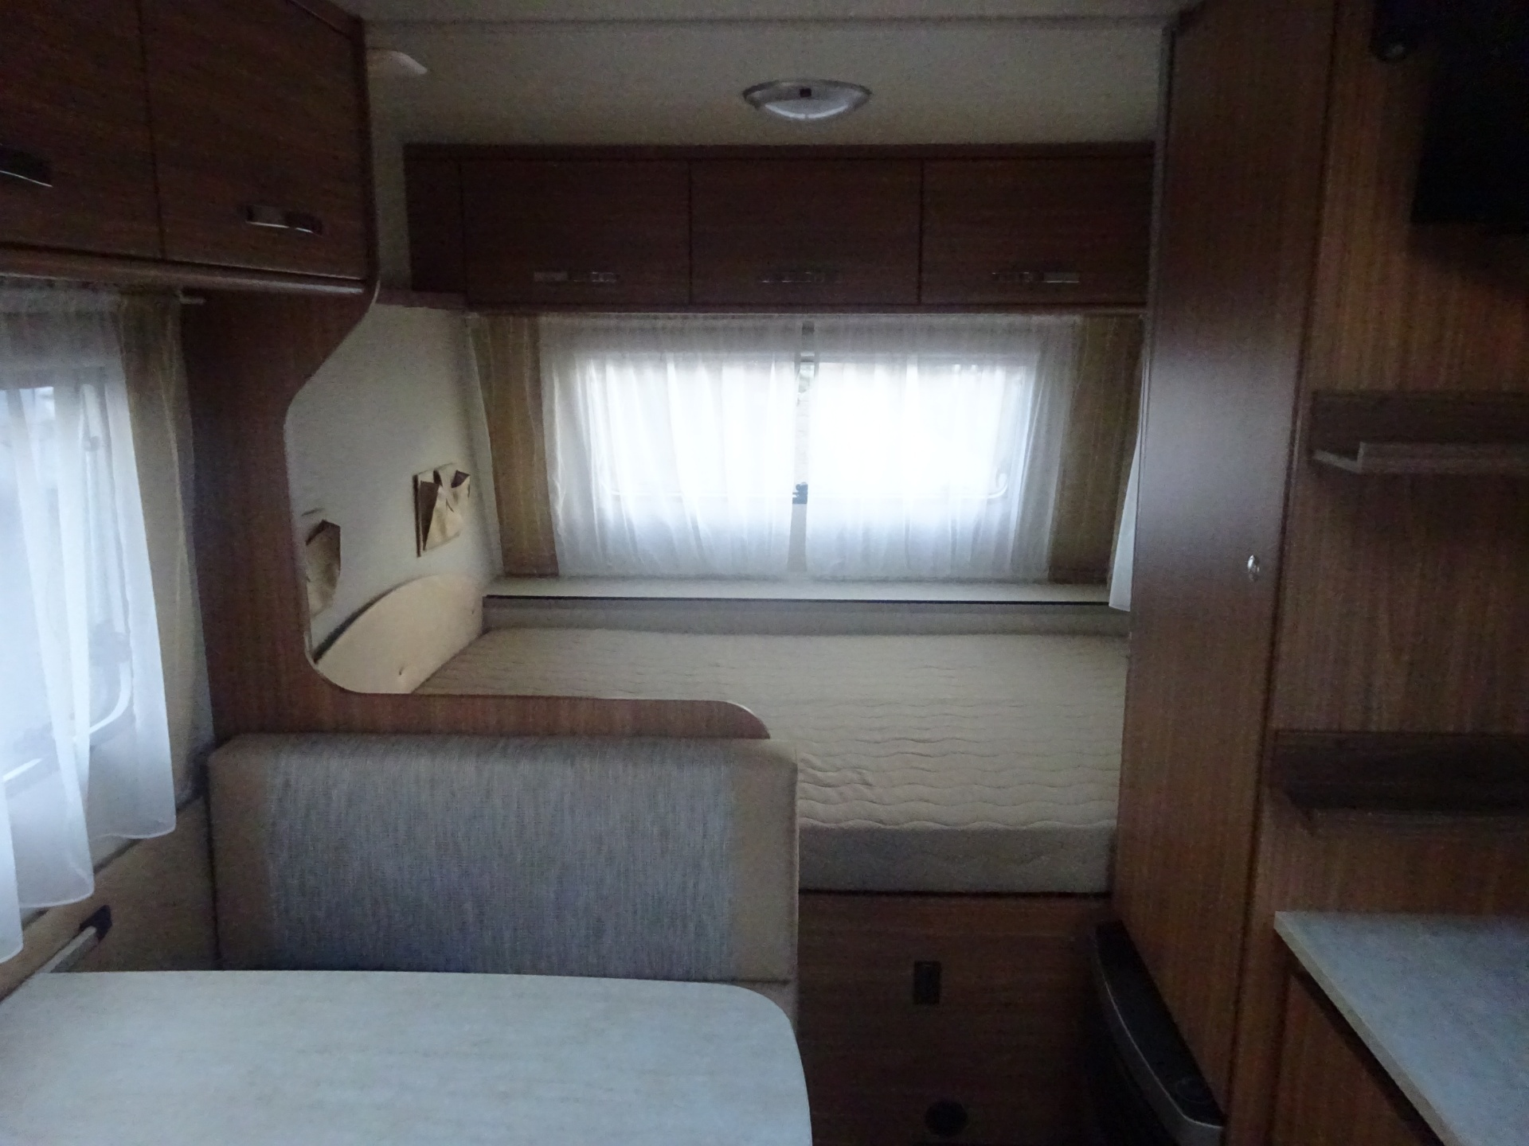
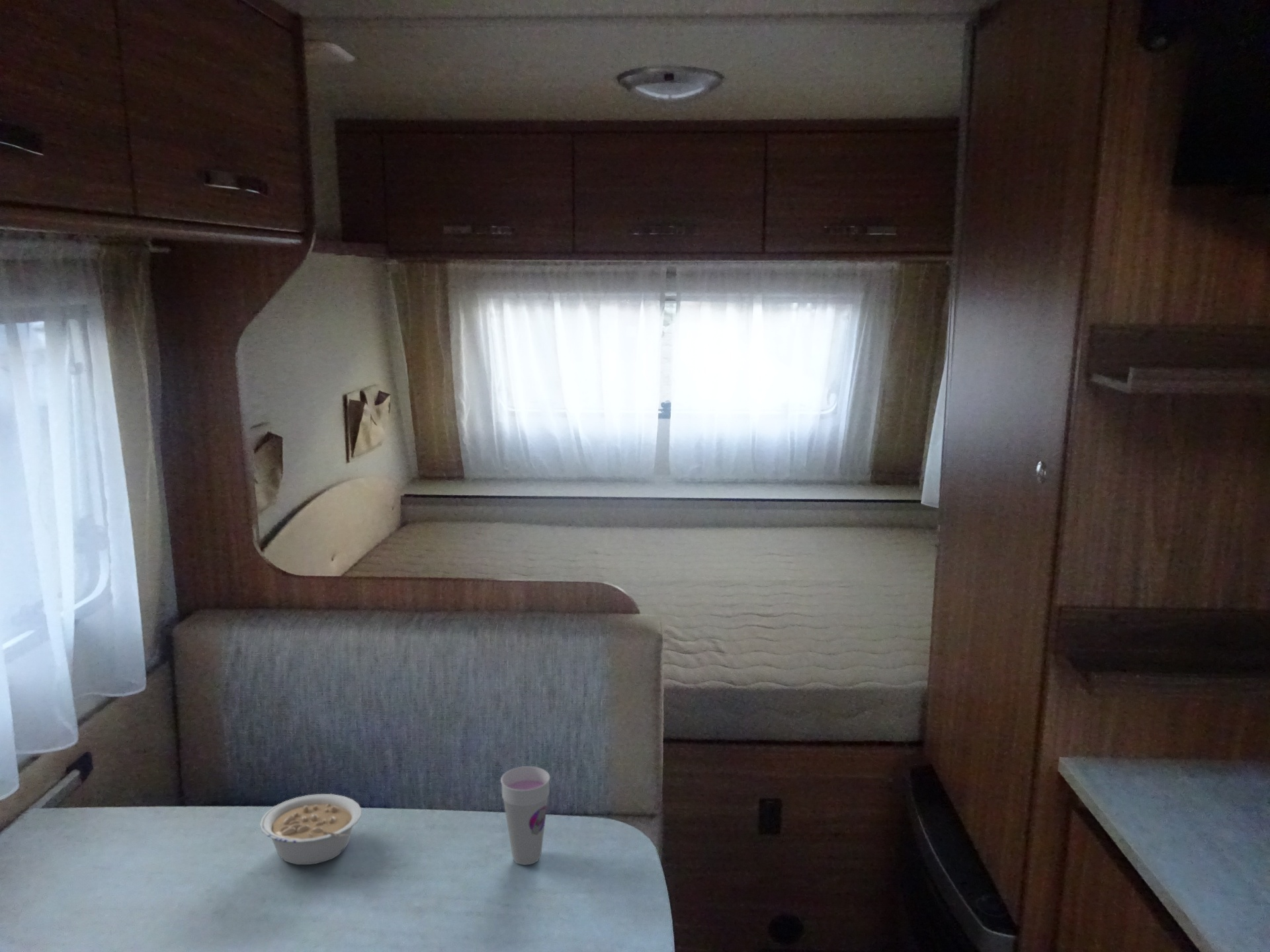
+ cup [500,766,551,865]
+ legume [259,793,362,865]
